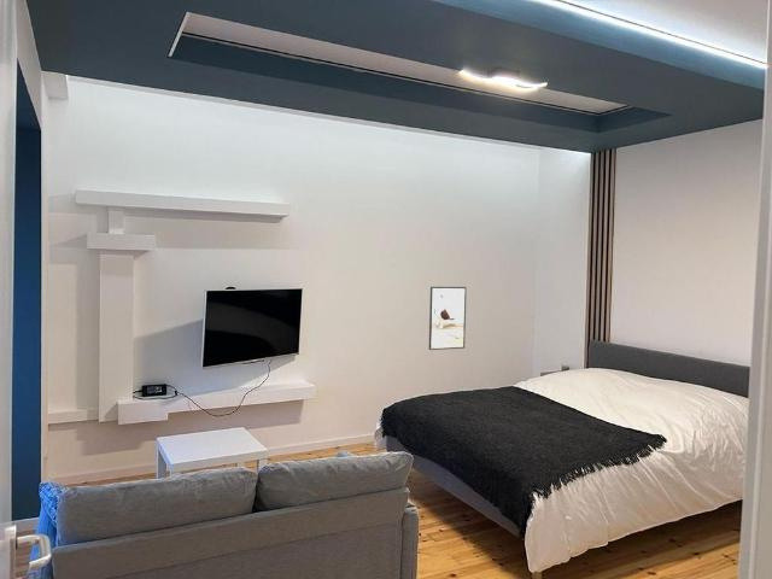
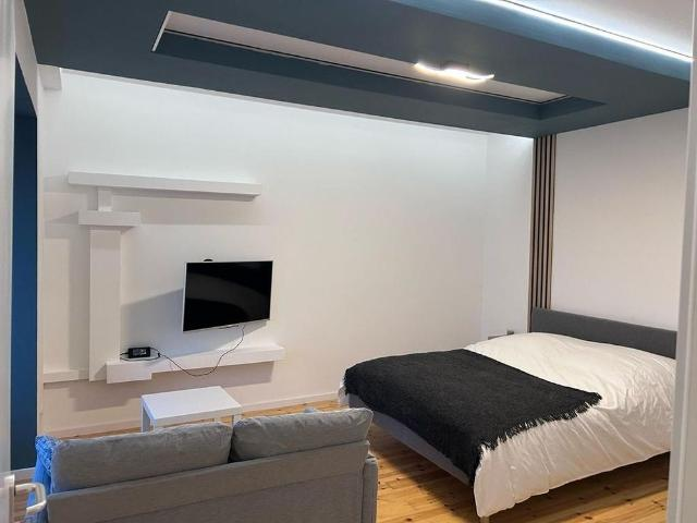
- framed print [428,286,467,351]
